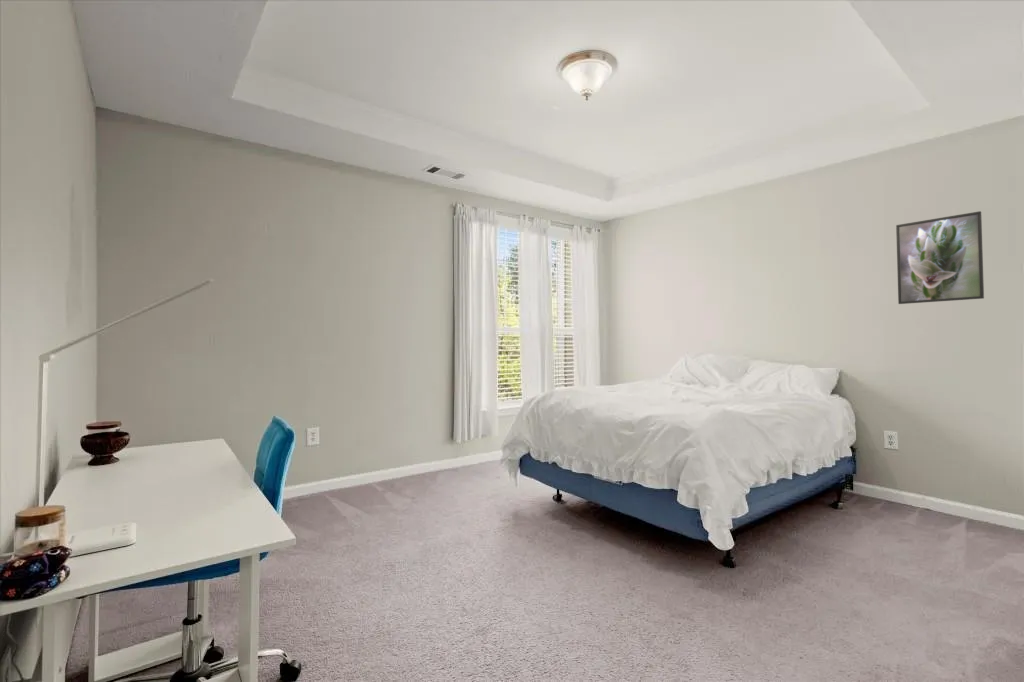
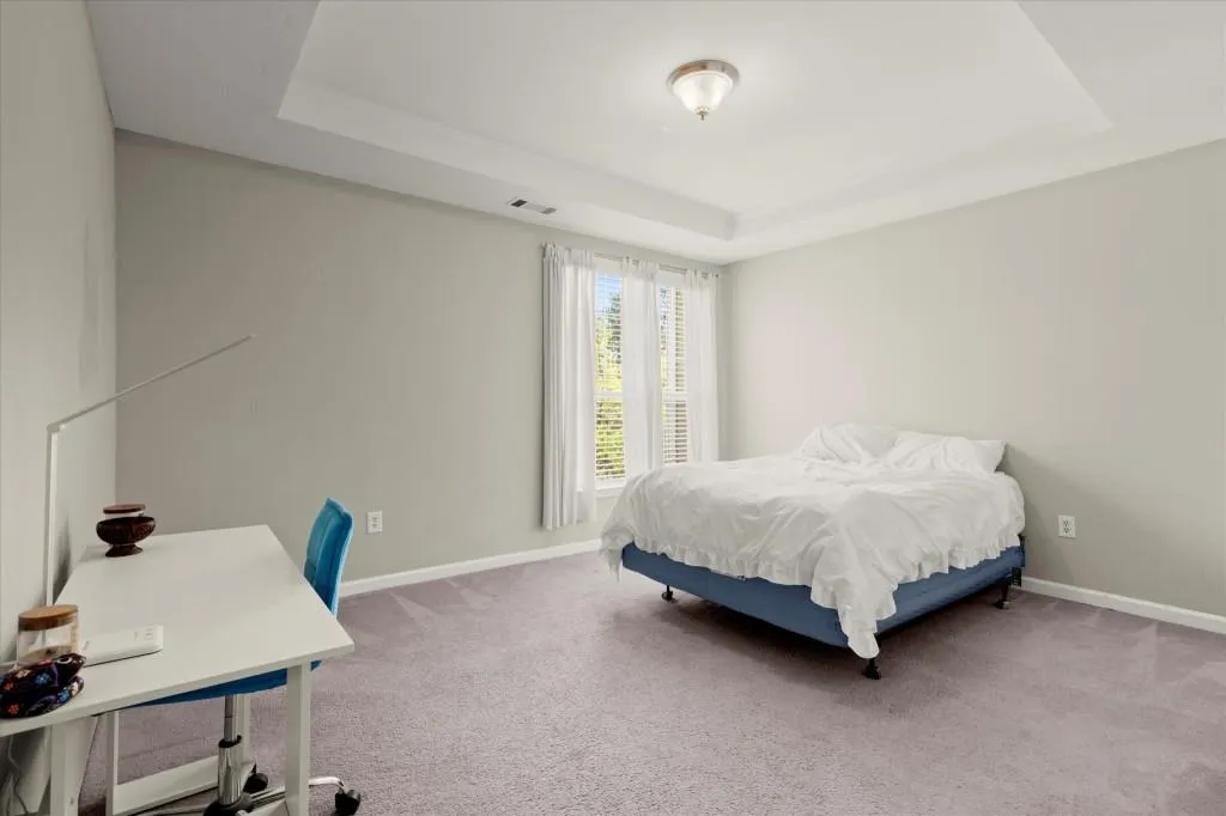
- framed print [895,210,985,305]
